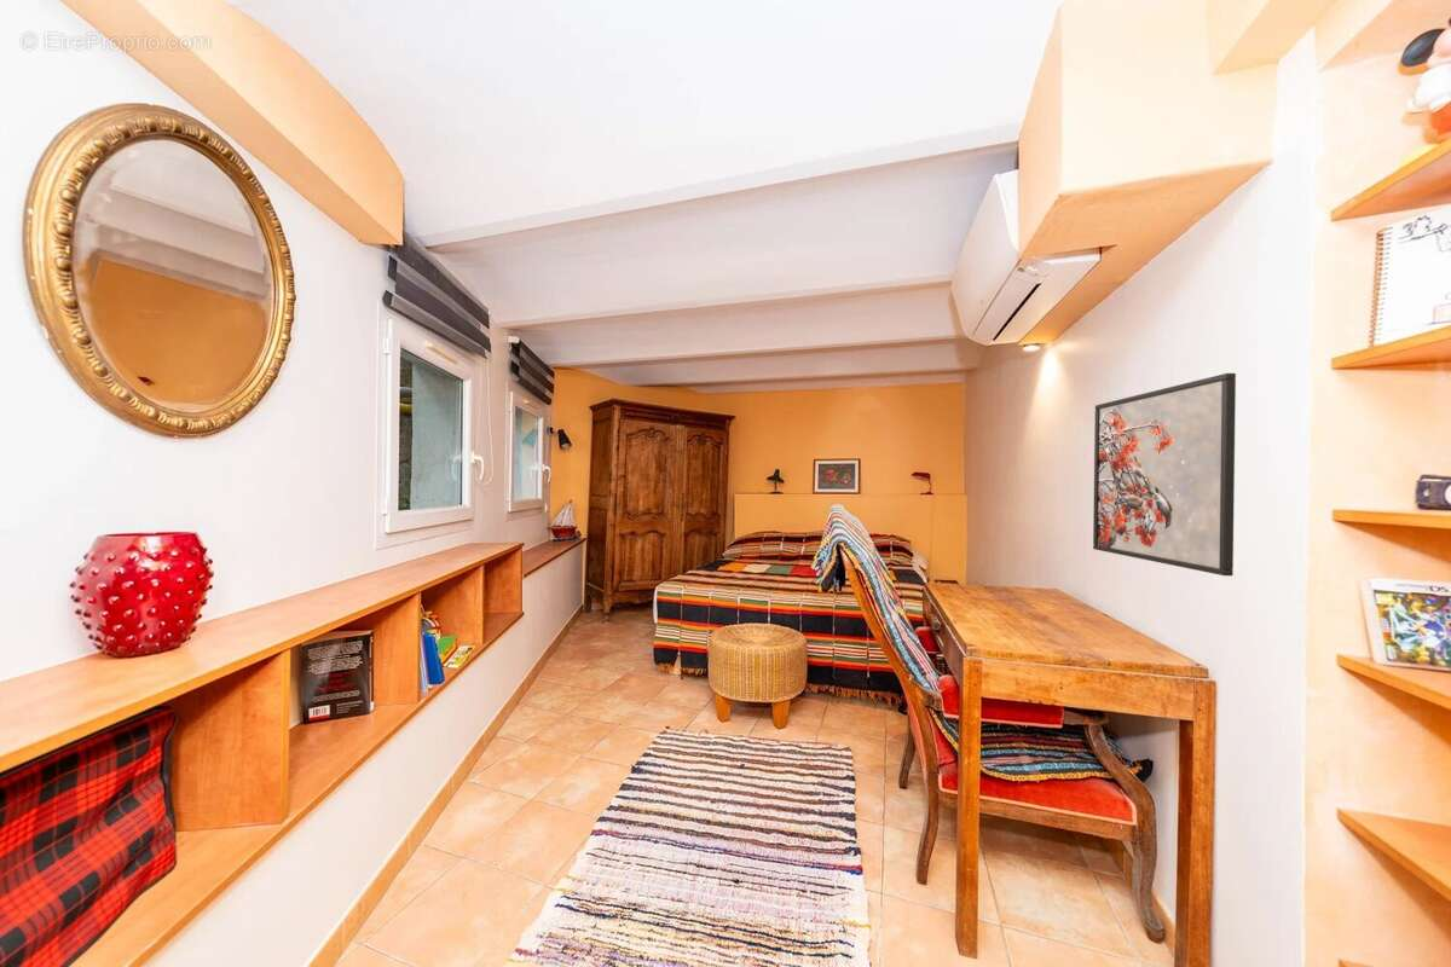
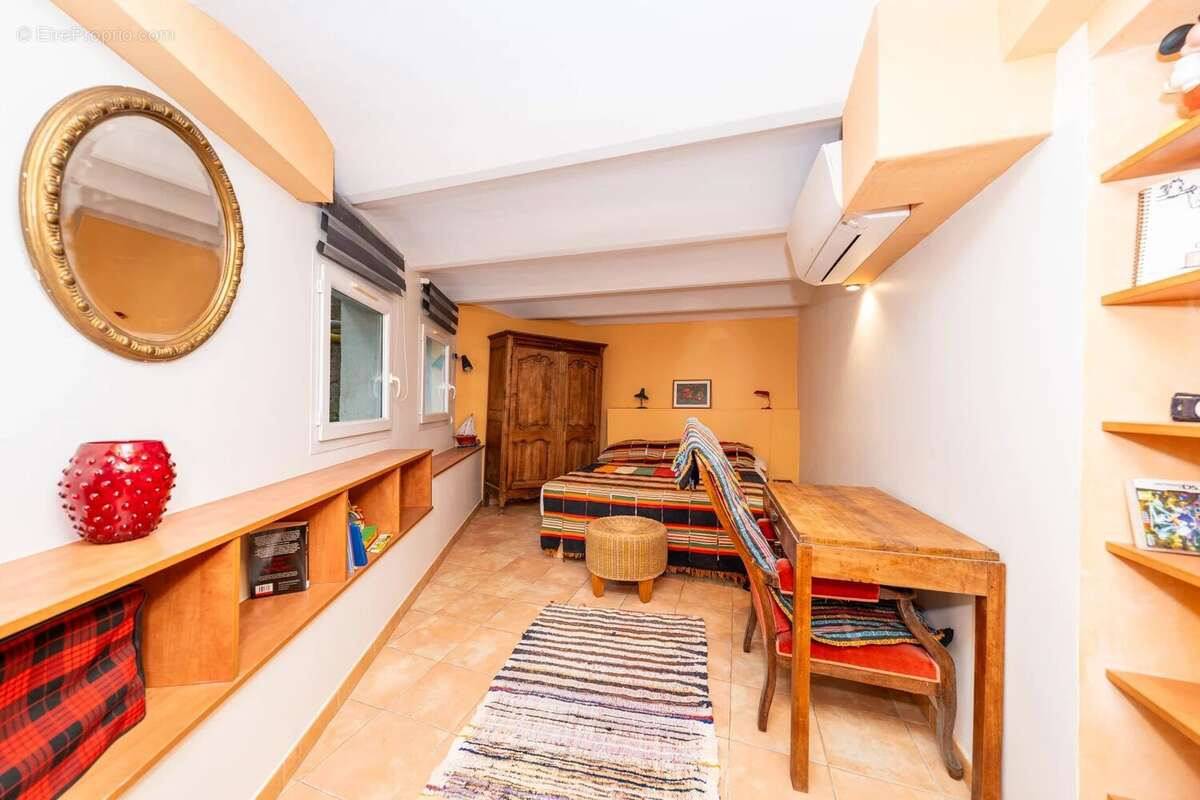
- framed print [1092,372,1237,577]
